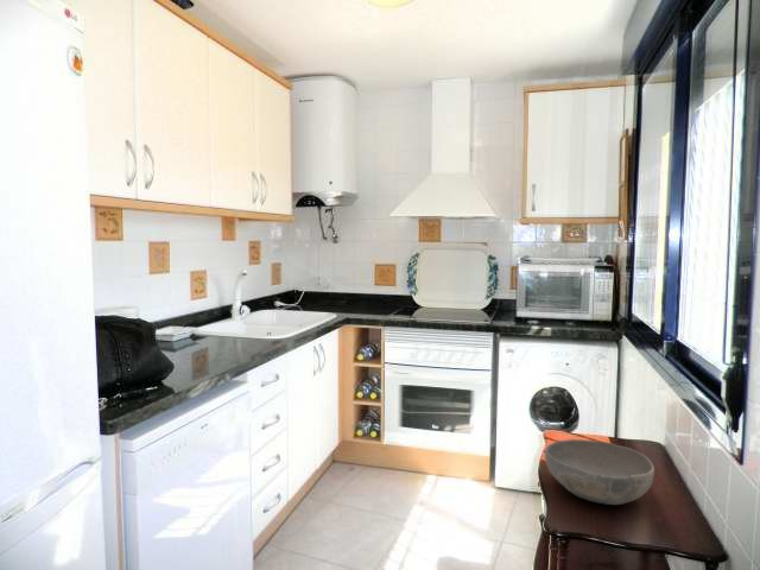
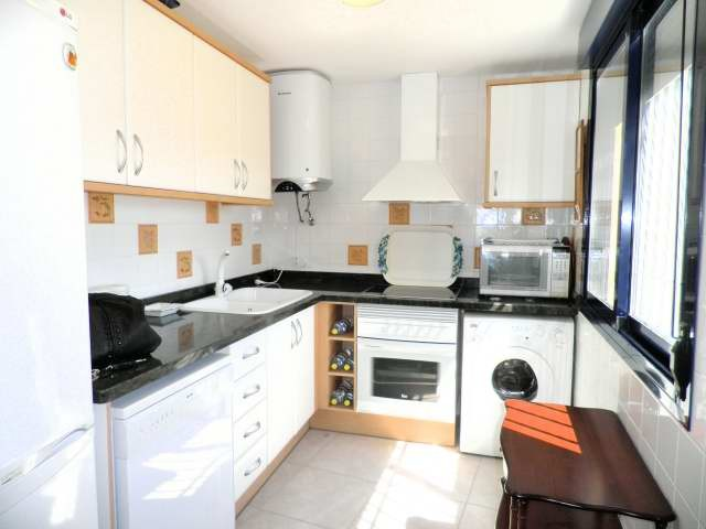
- bowl [544,438,656,506]
